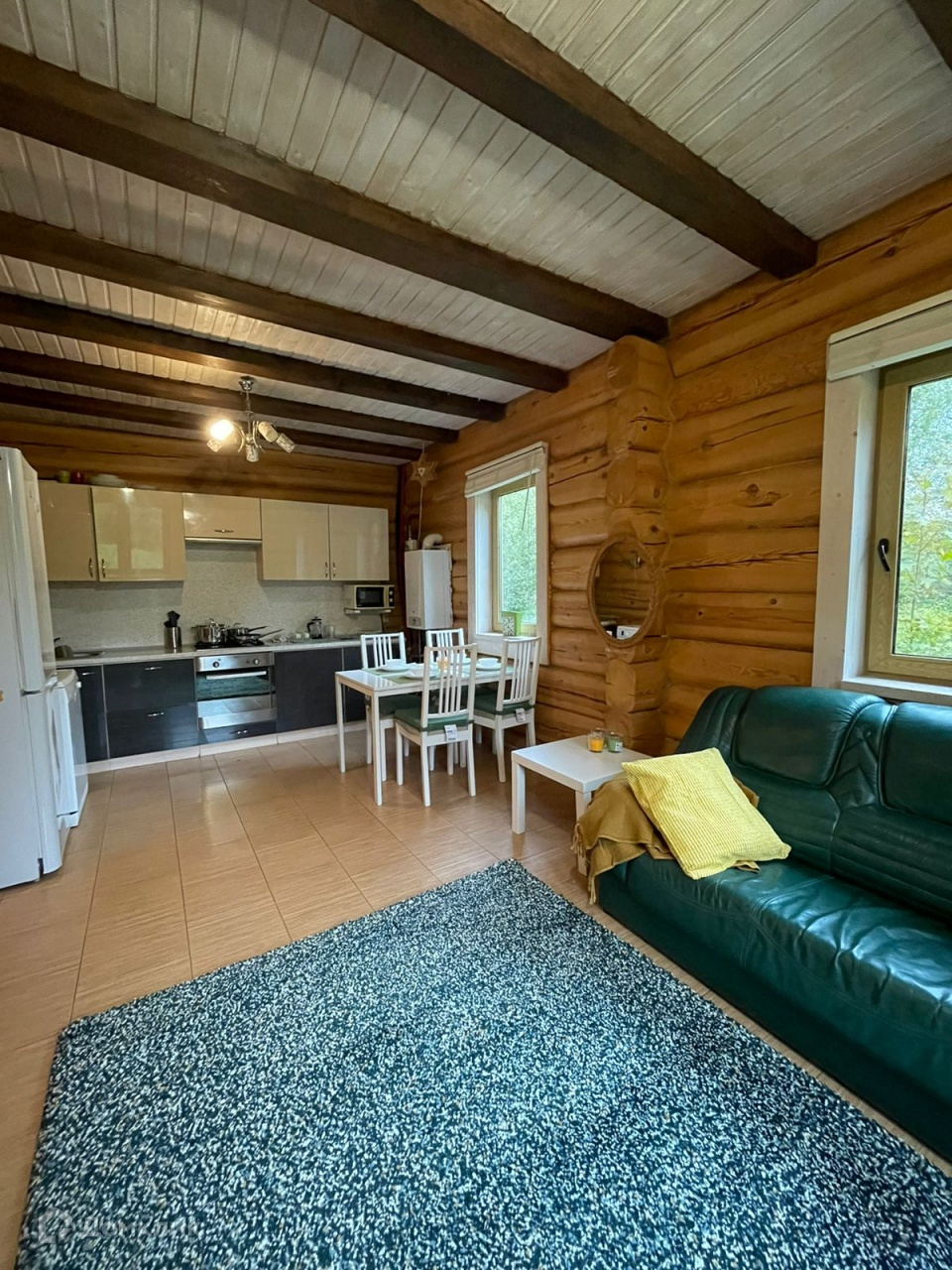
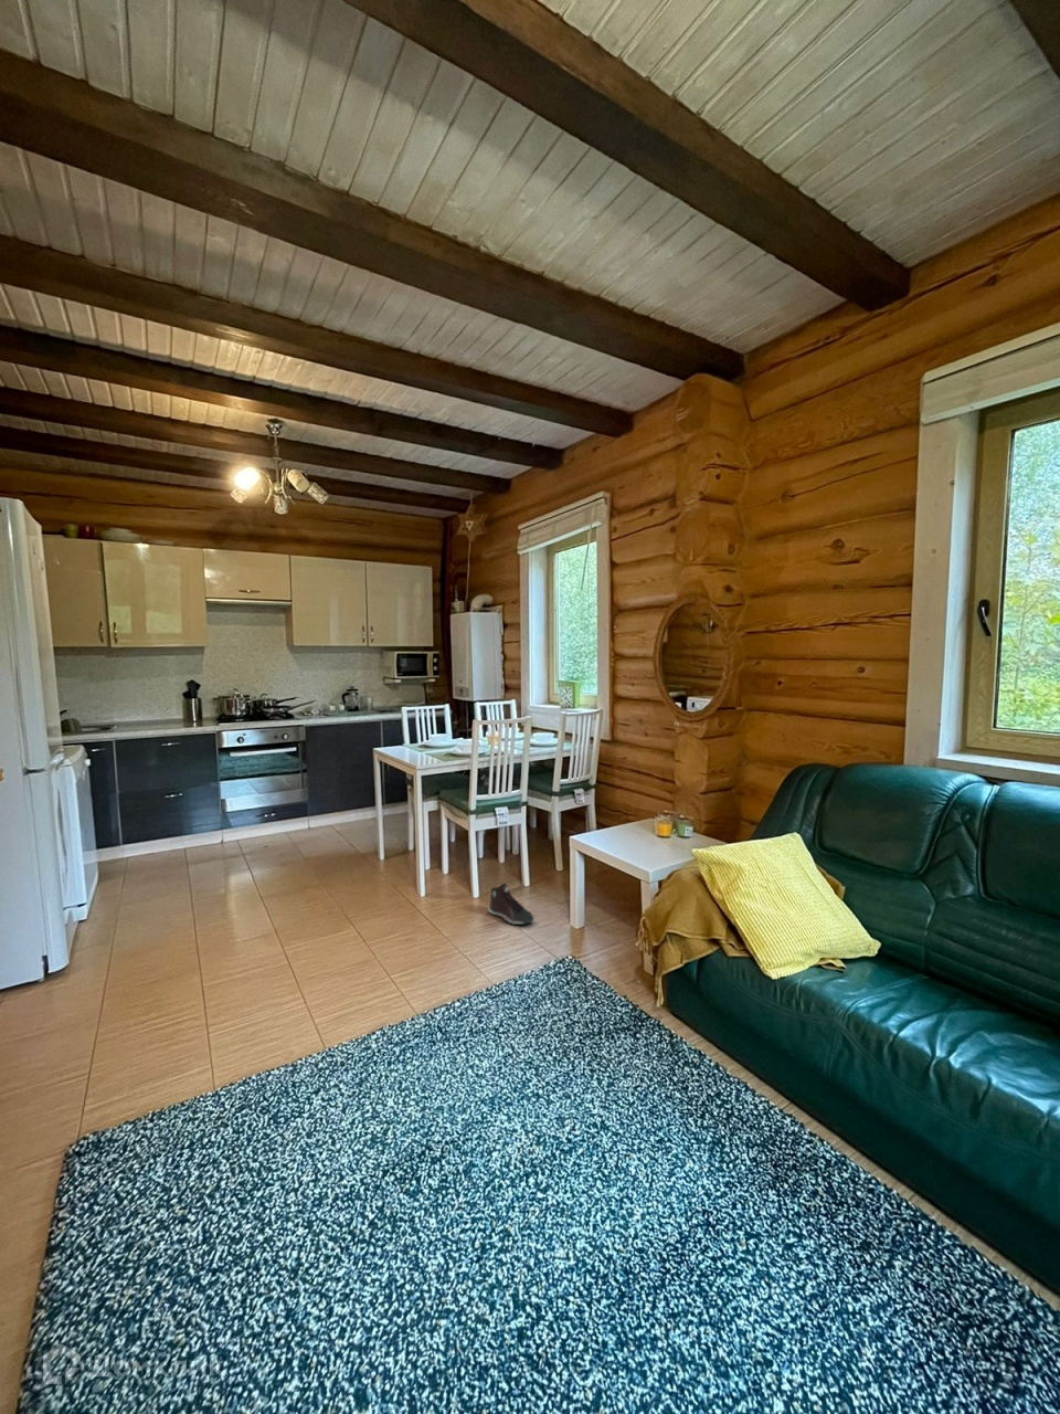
+ sneaker [487,882,534,925]
